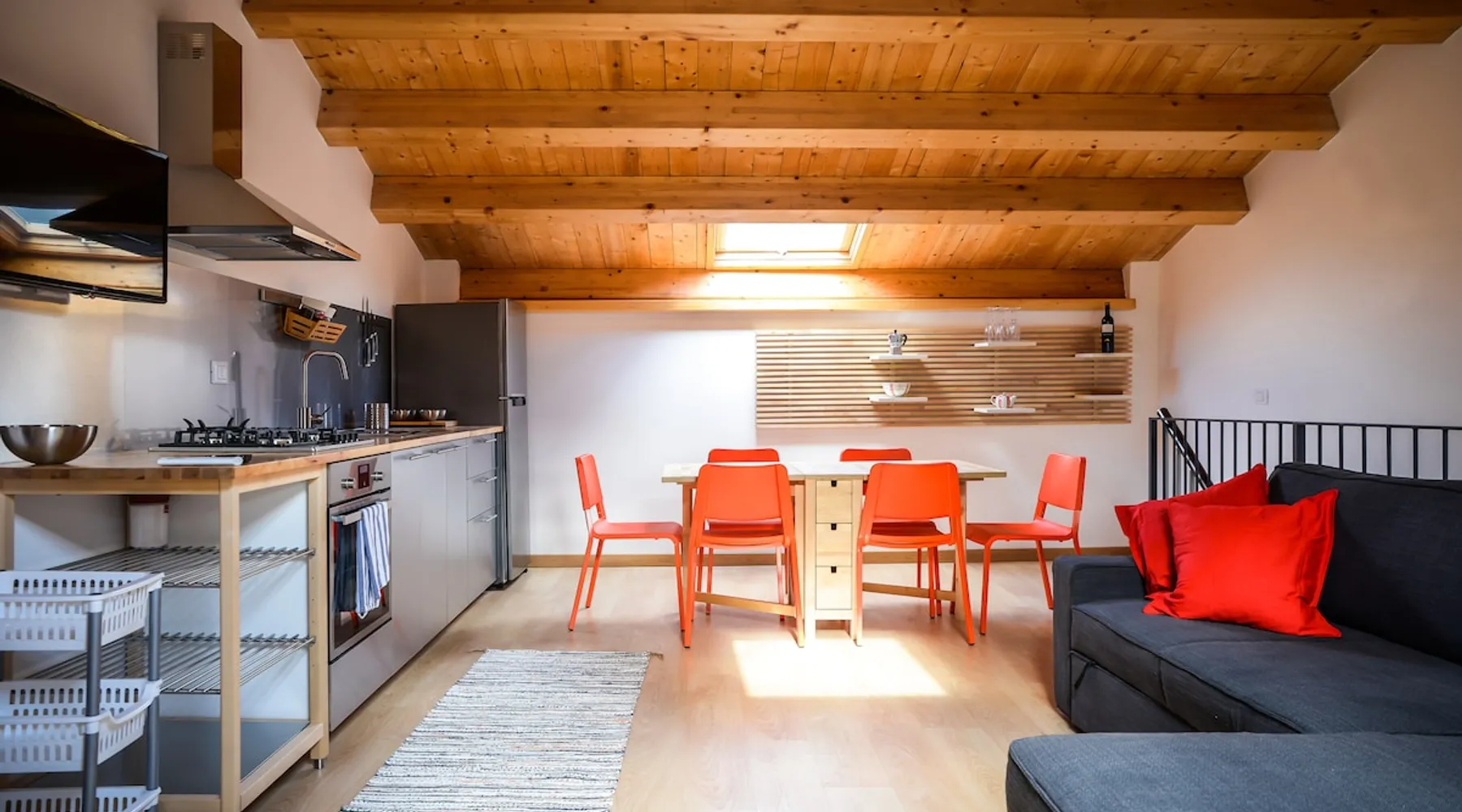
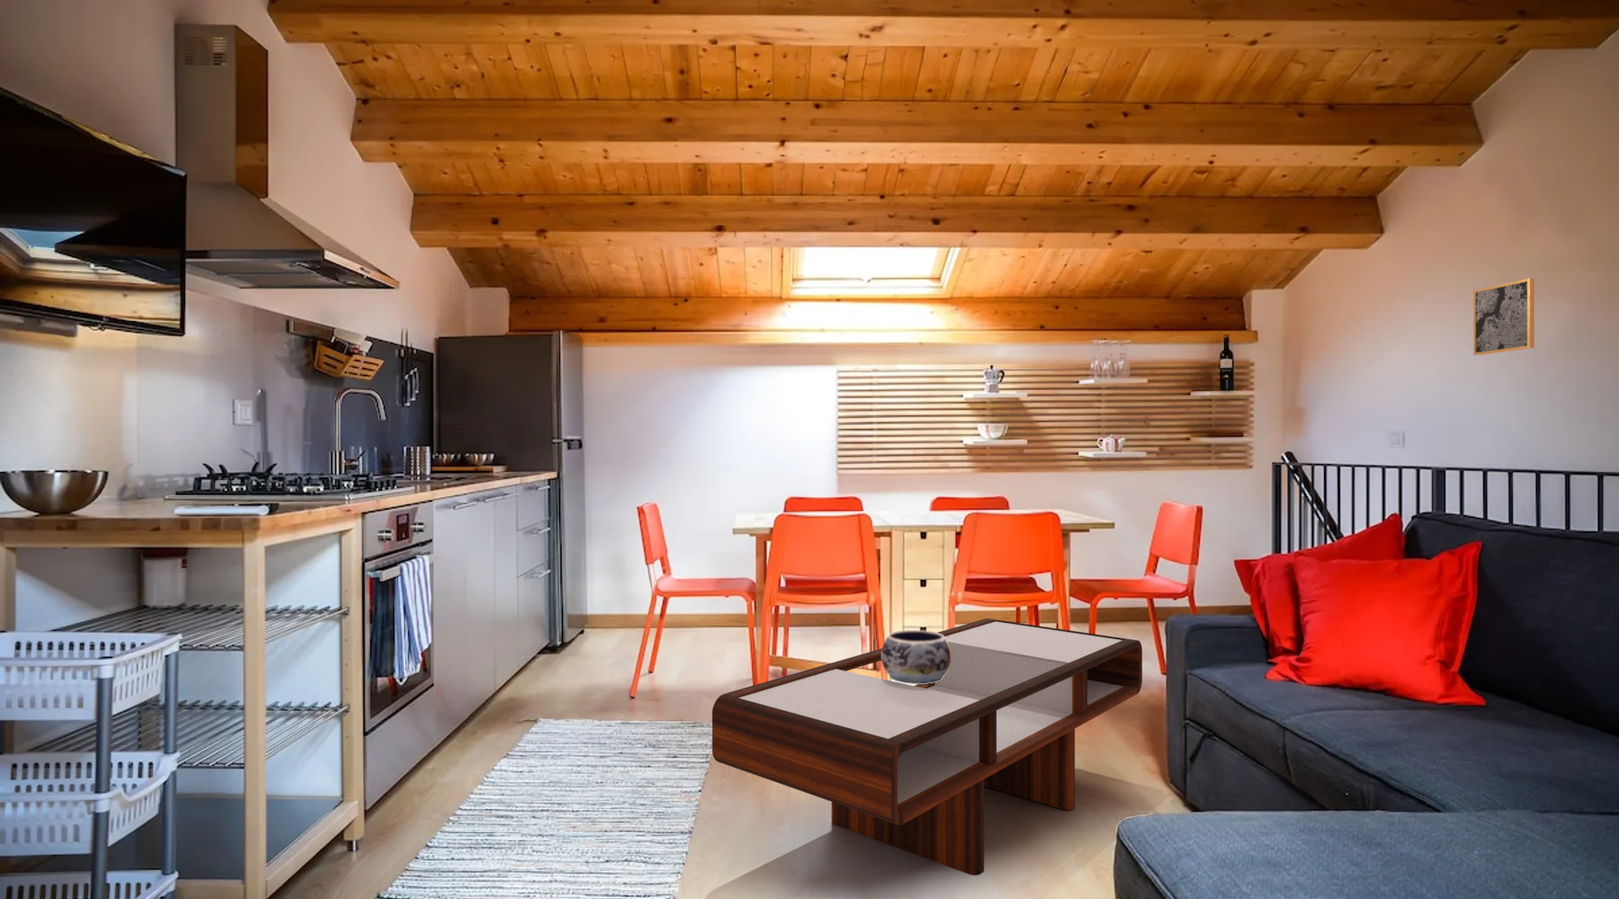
+ wall art [1473,277,1535,356]
+ coffee table [711,618,1143,877]
+ decorative bowl [880,629,951,685]
